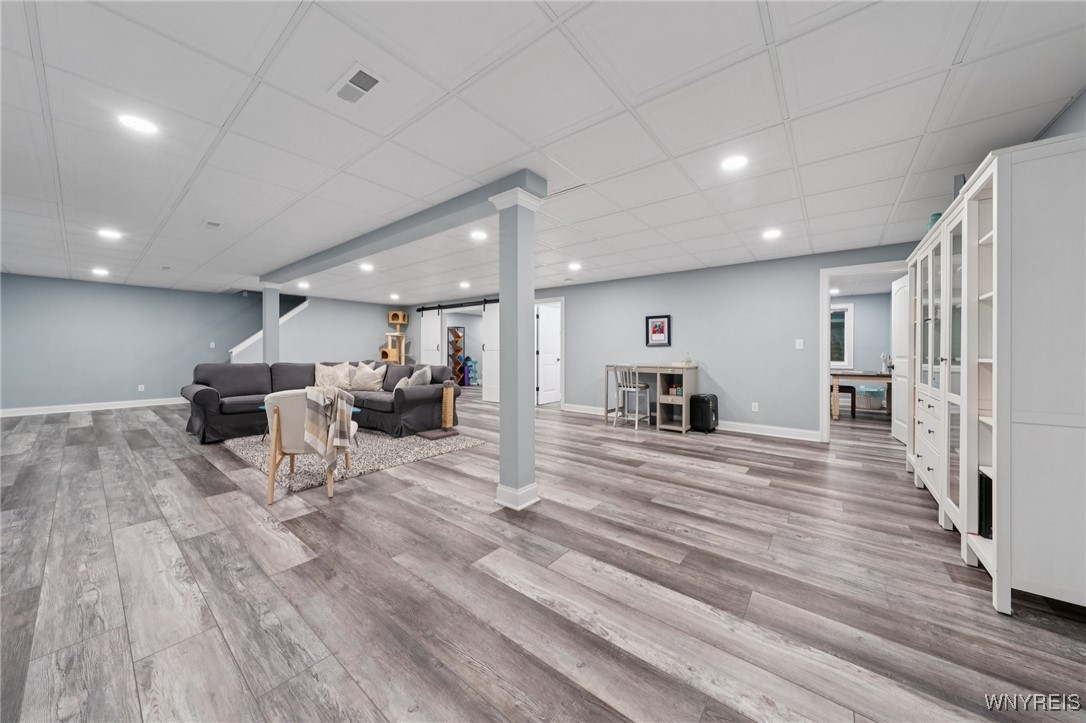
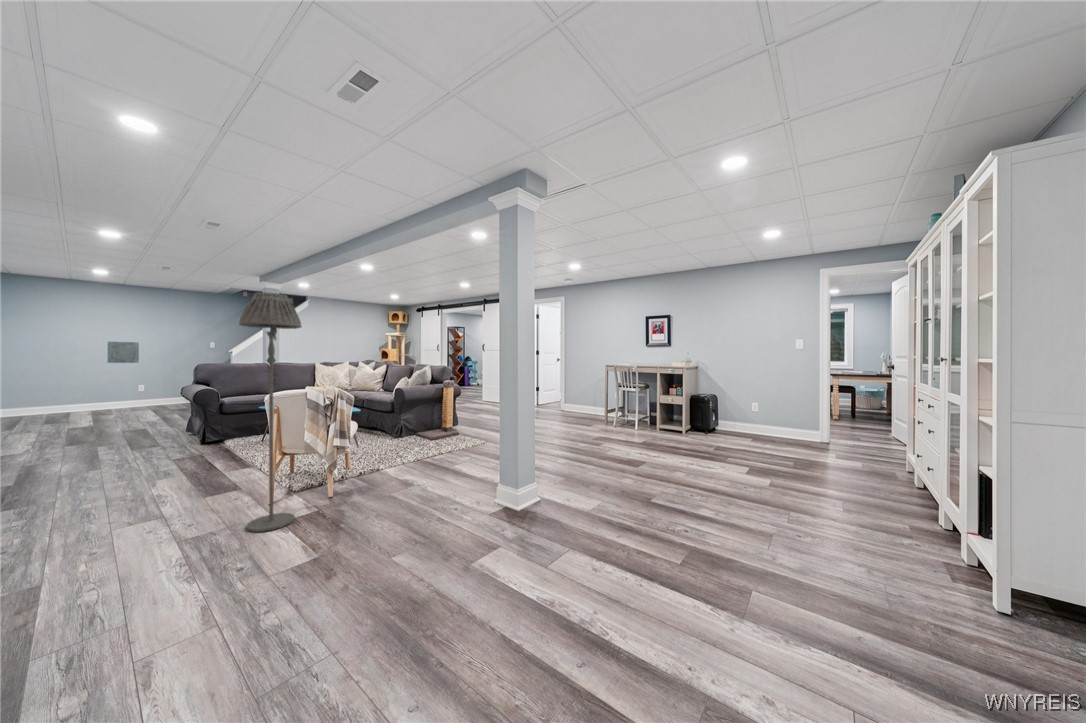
+ floor lamp [238,291,303,533]
+ wall art [107,341,140,364]
